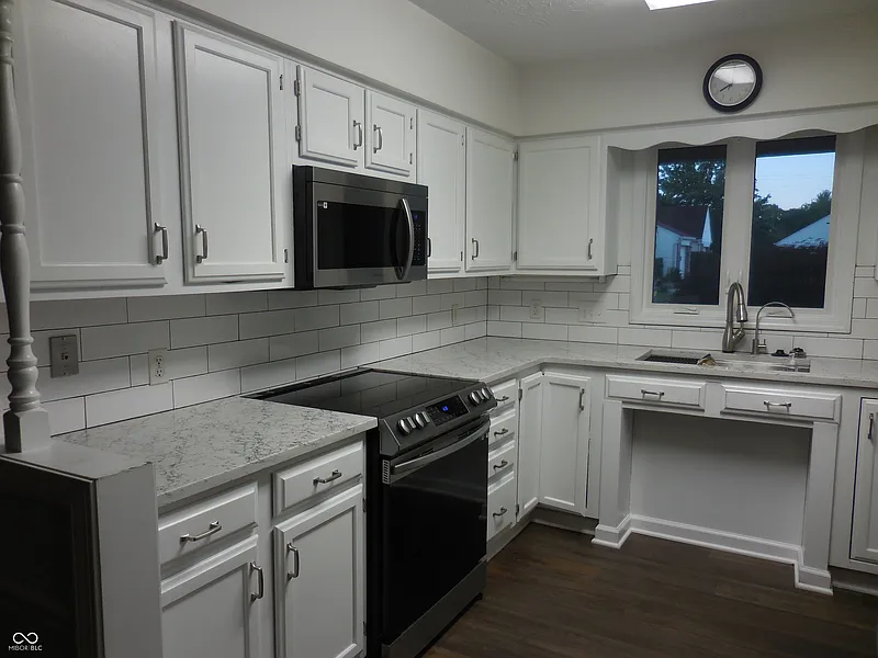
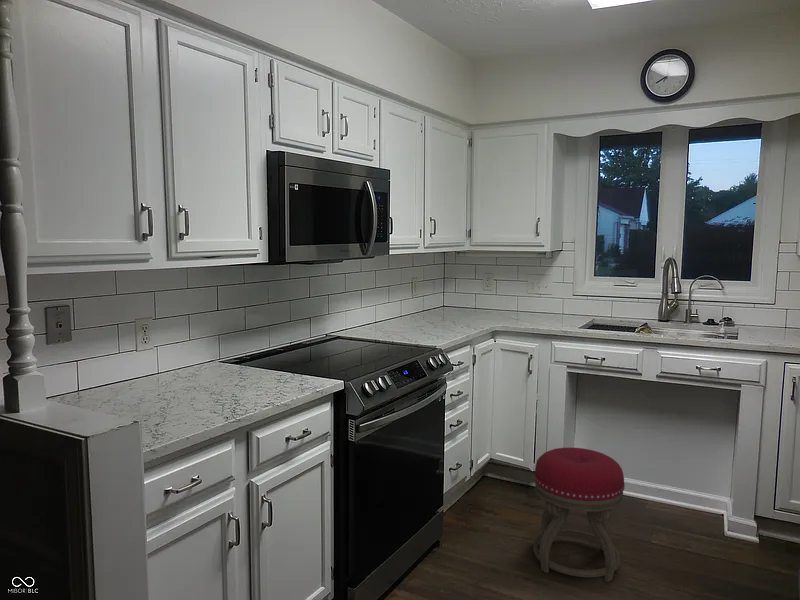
+ stool [532,447,626,583]
